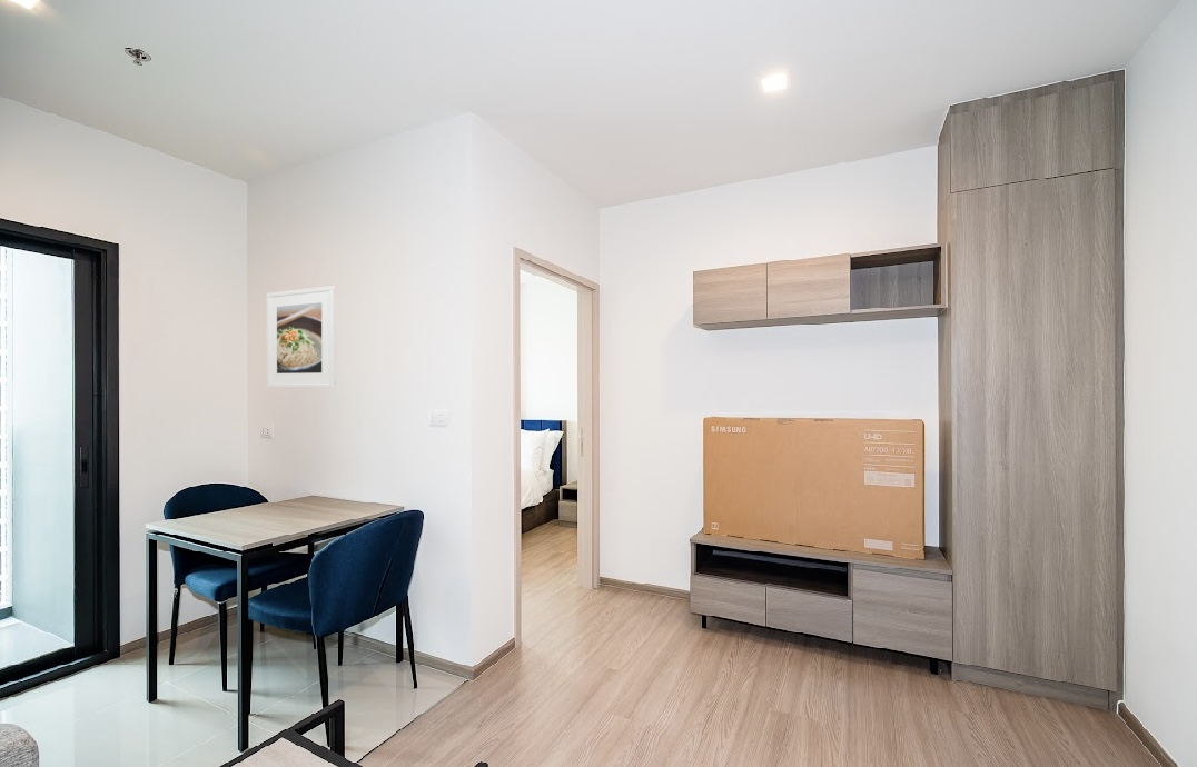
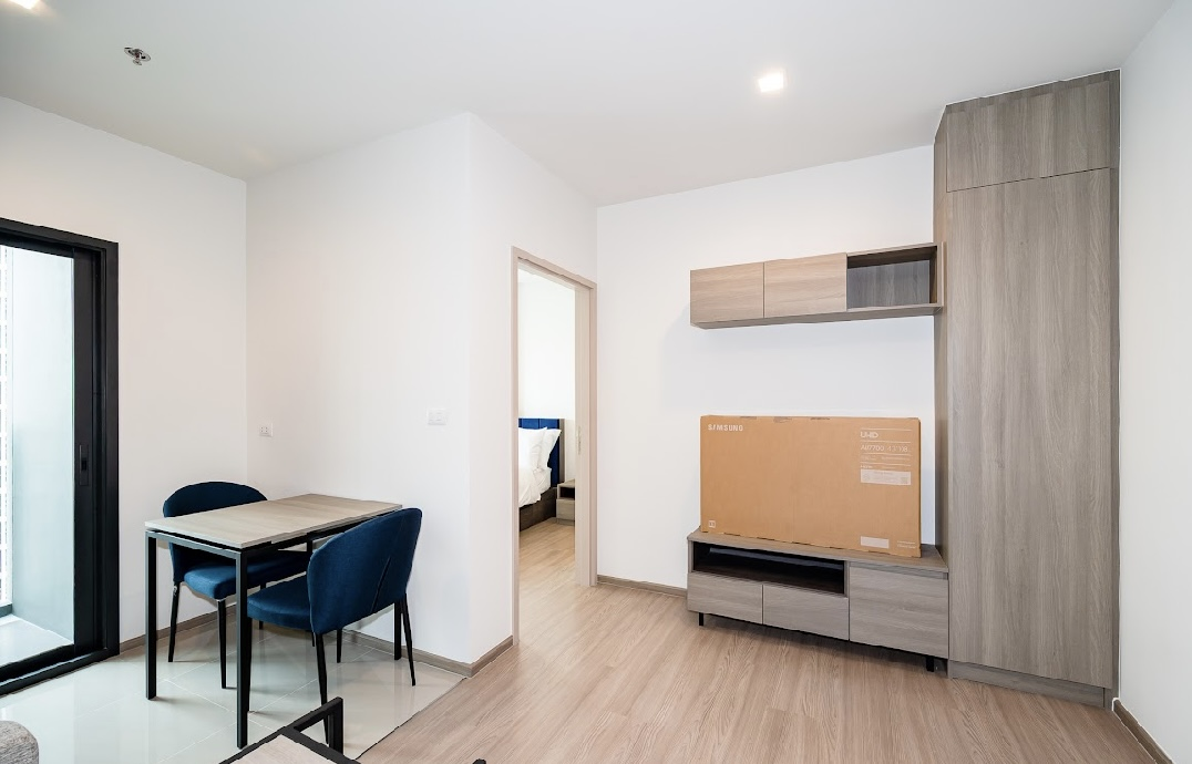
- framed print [266,285,336,389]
